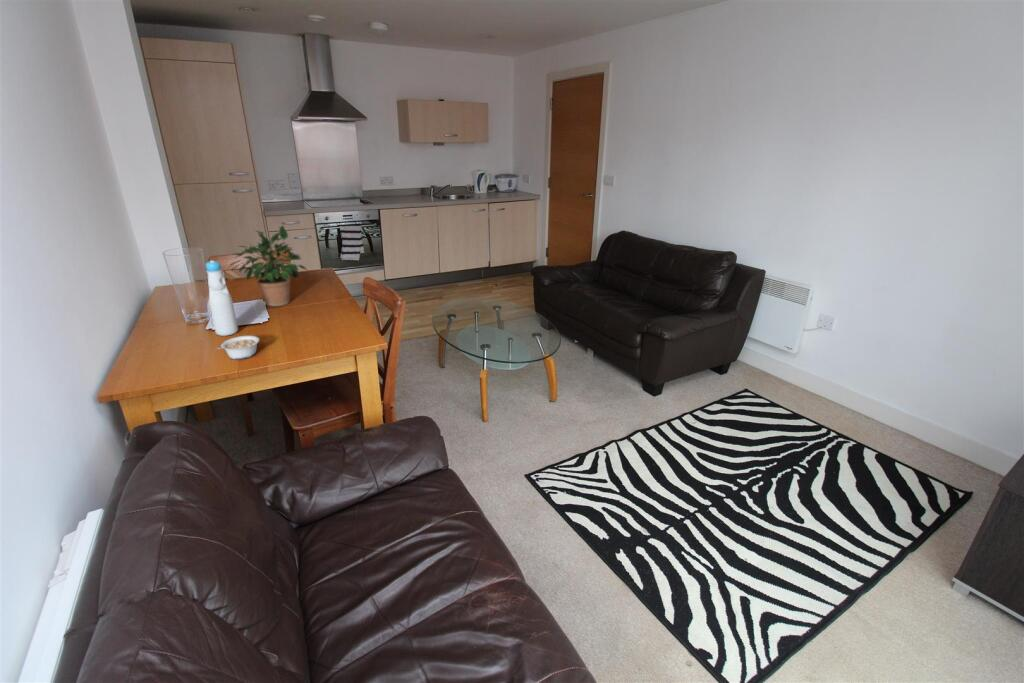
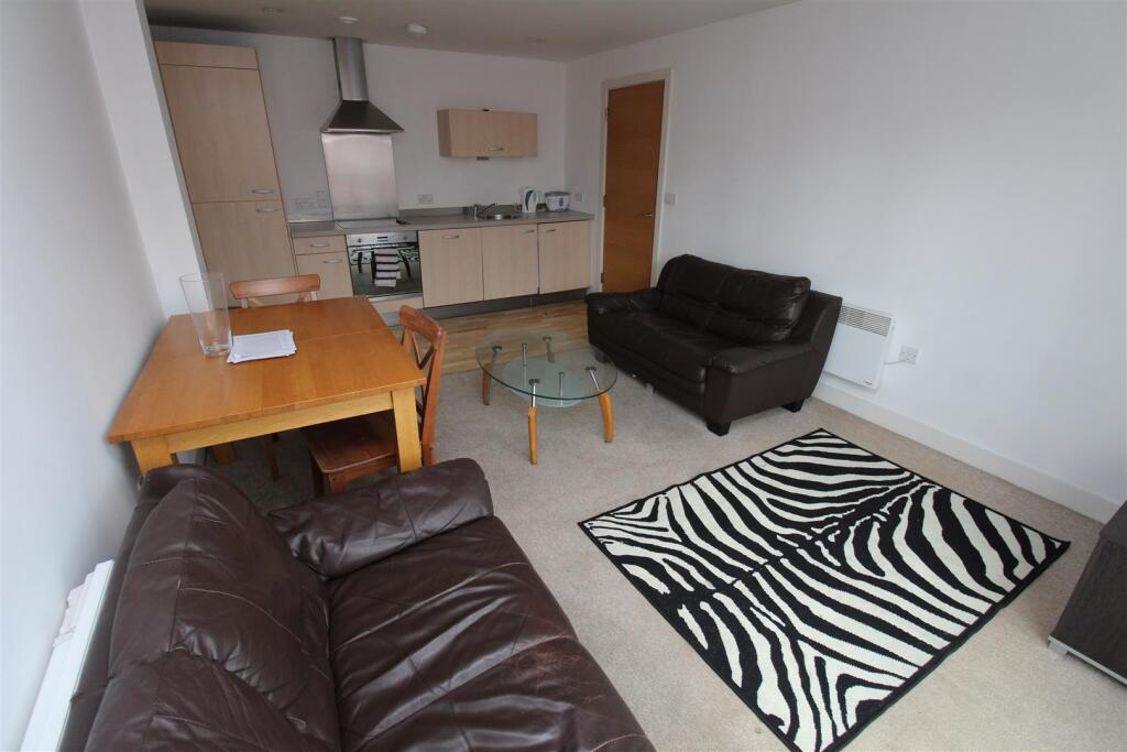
- potted plant [228,225,308,307]
- legume [215,335,260,360]
- bottle [205,259,239,337]
